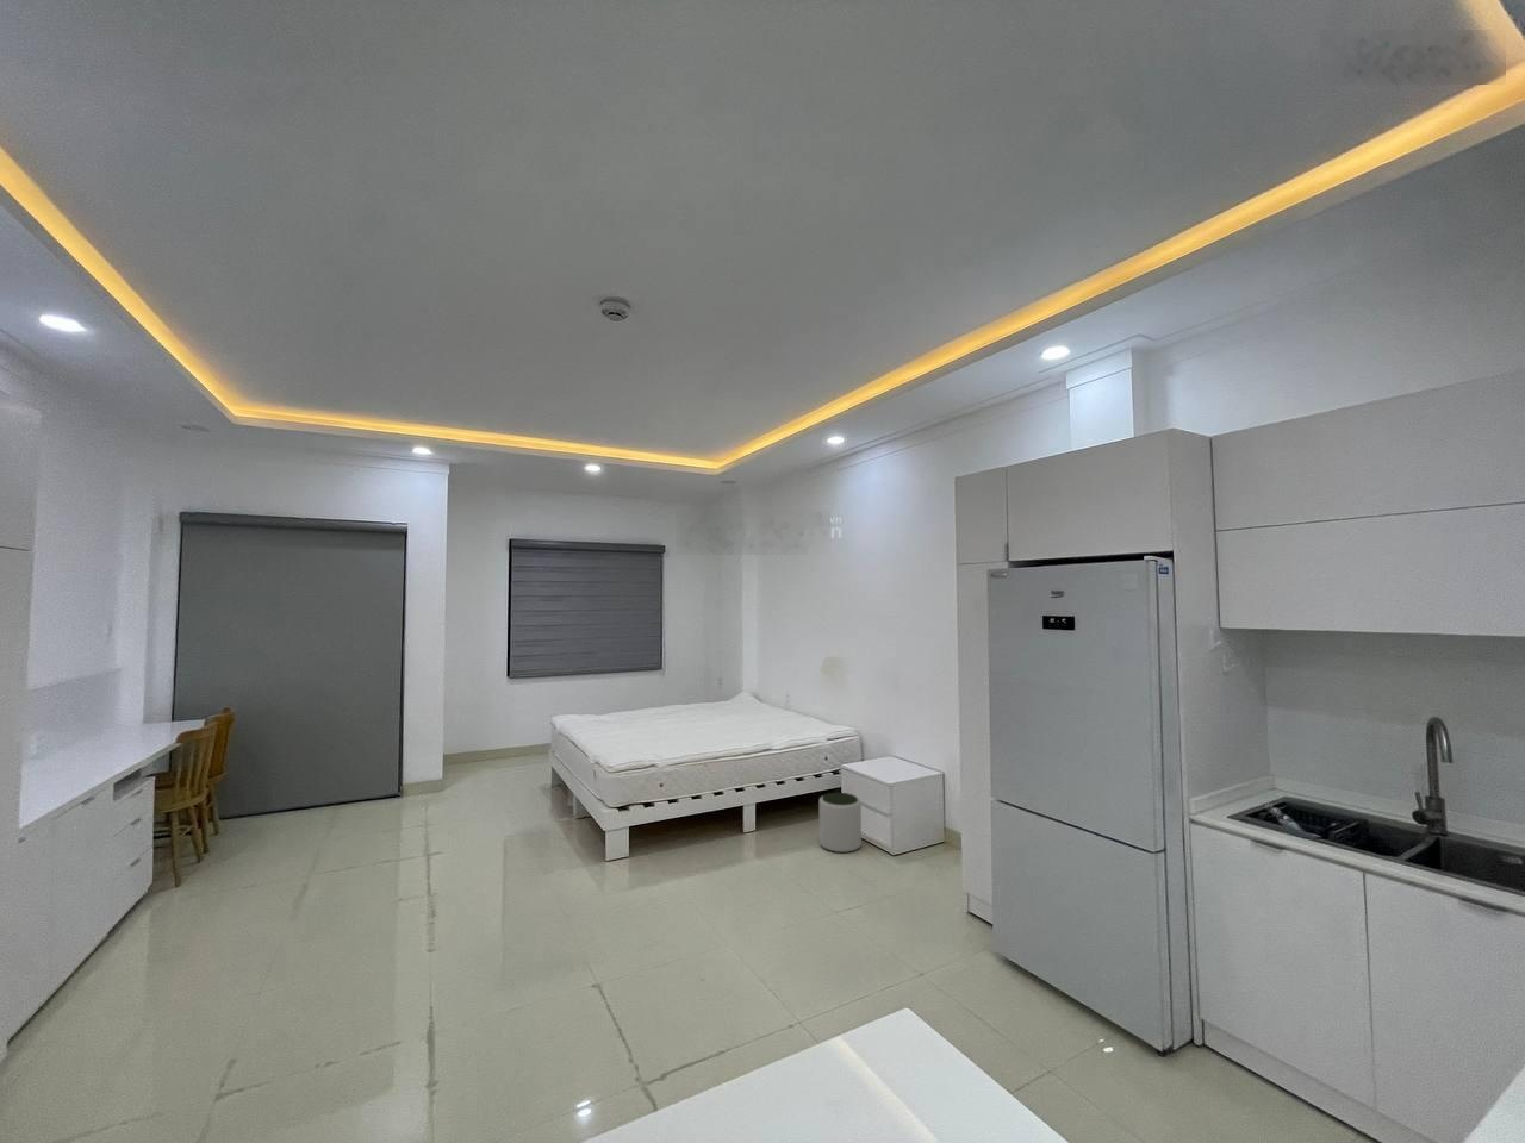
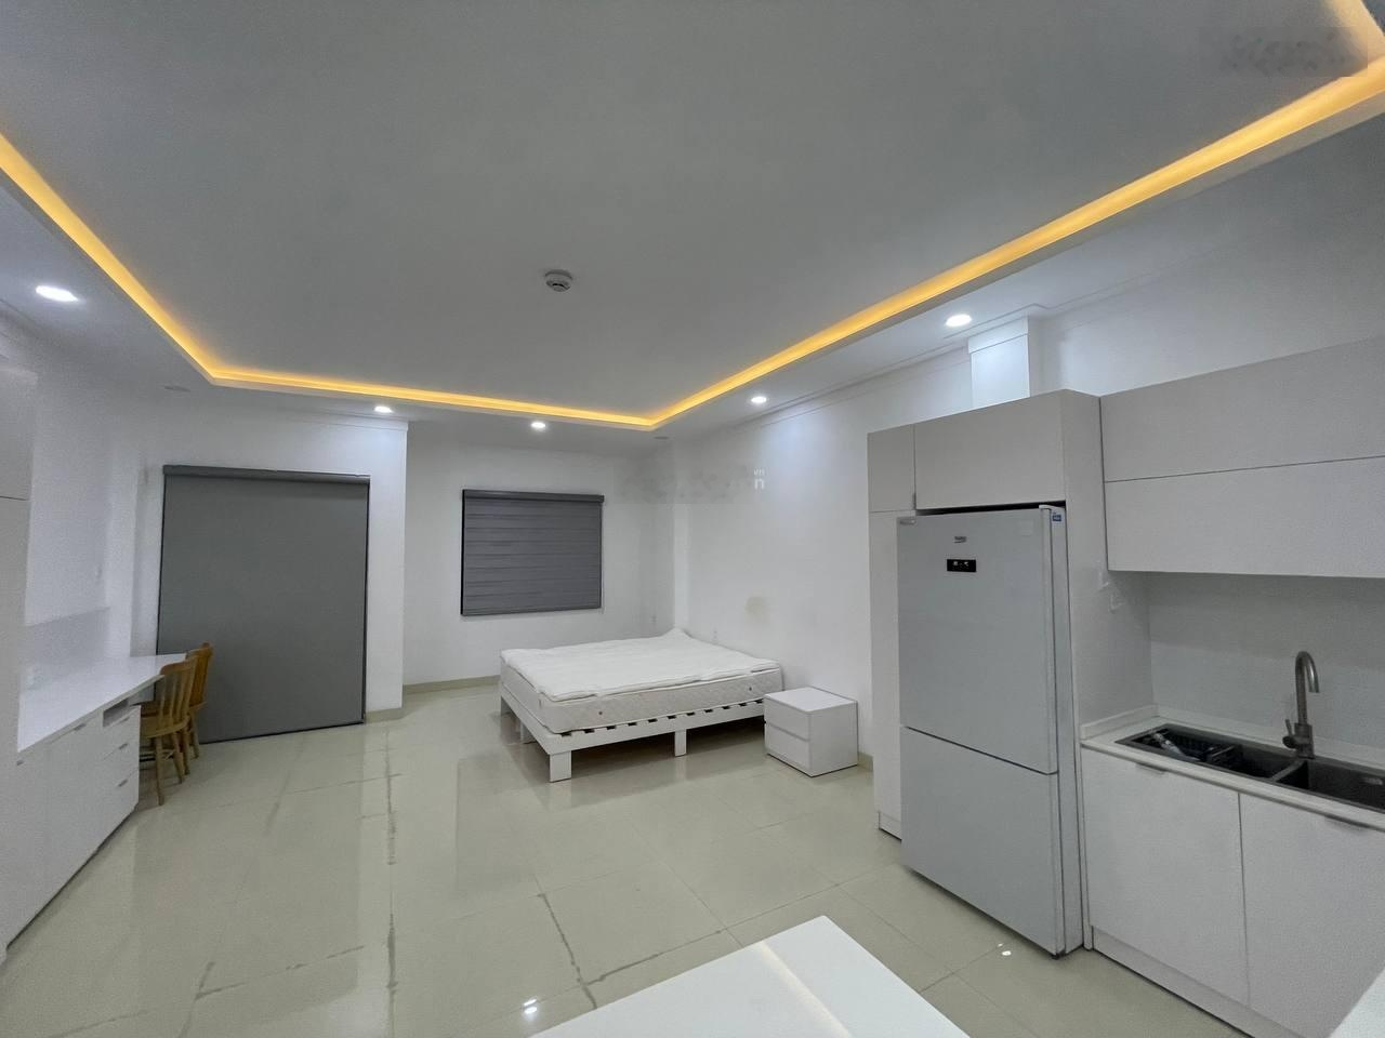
- plant pot [819,791,862,854]
